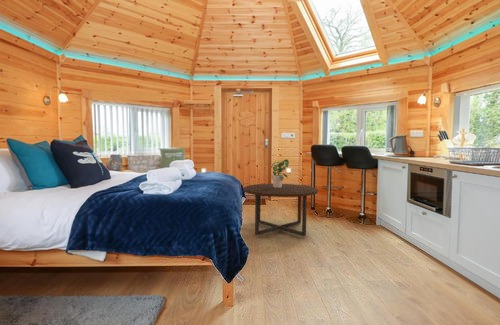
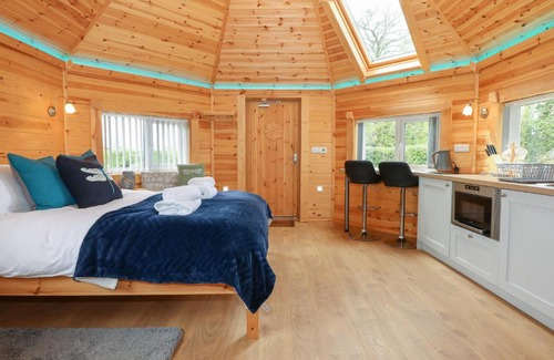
- potted plant [270,158,290,188]
- coffee table [242,183,319,239]
